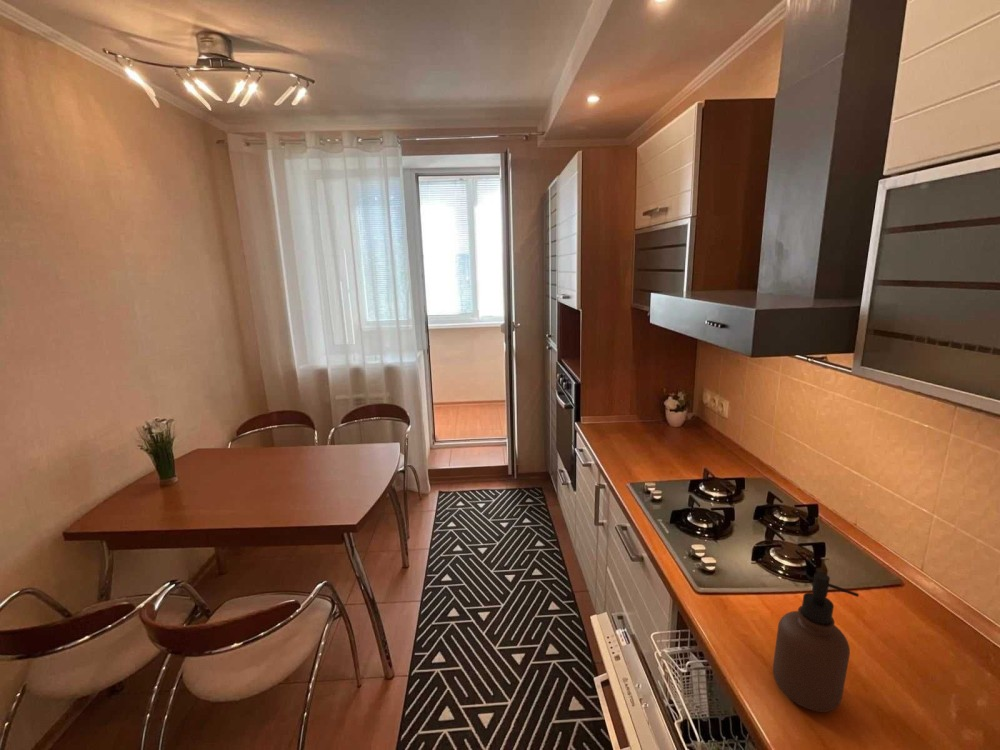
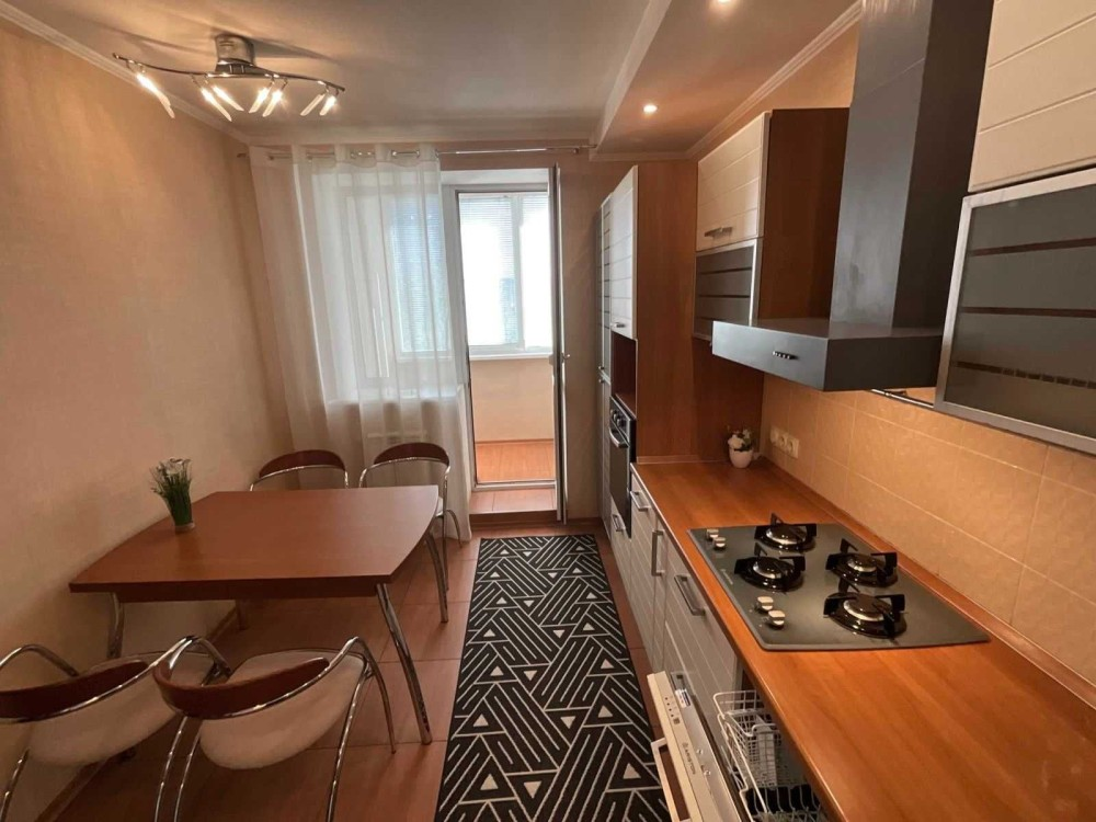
- soap dispenser [772,571,860,713]
